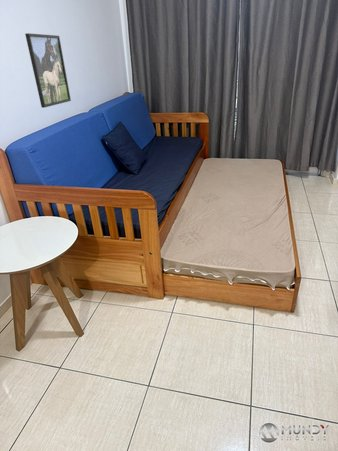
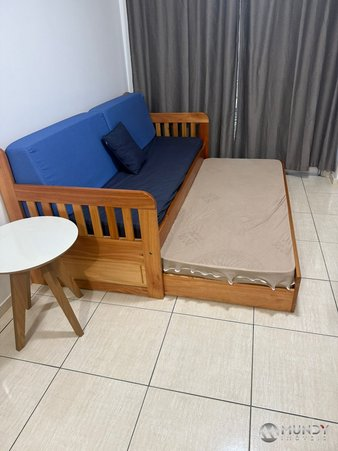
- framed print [24,32,72,109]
